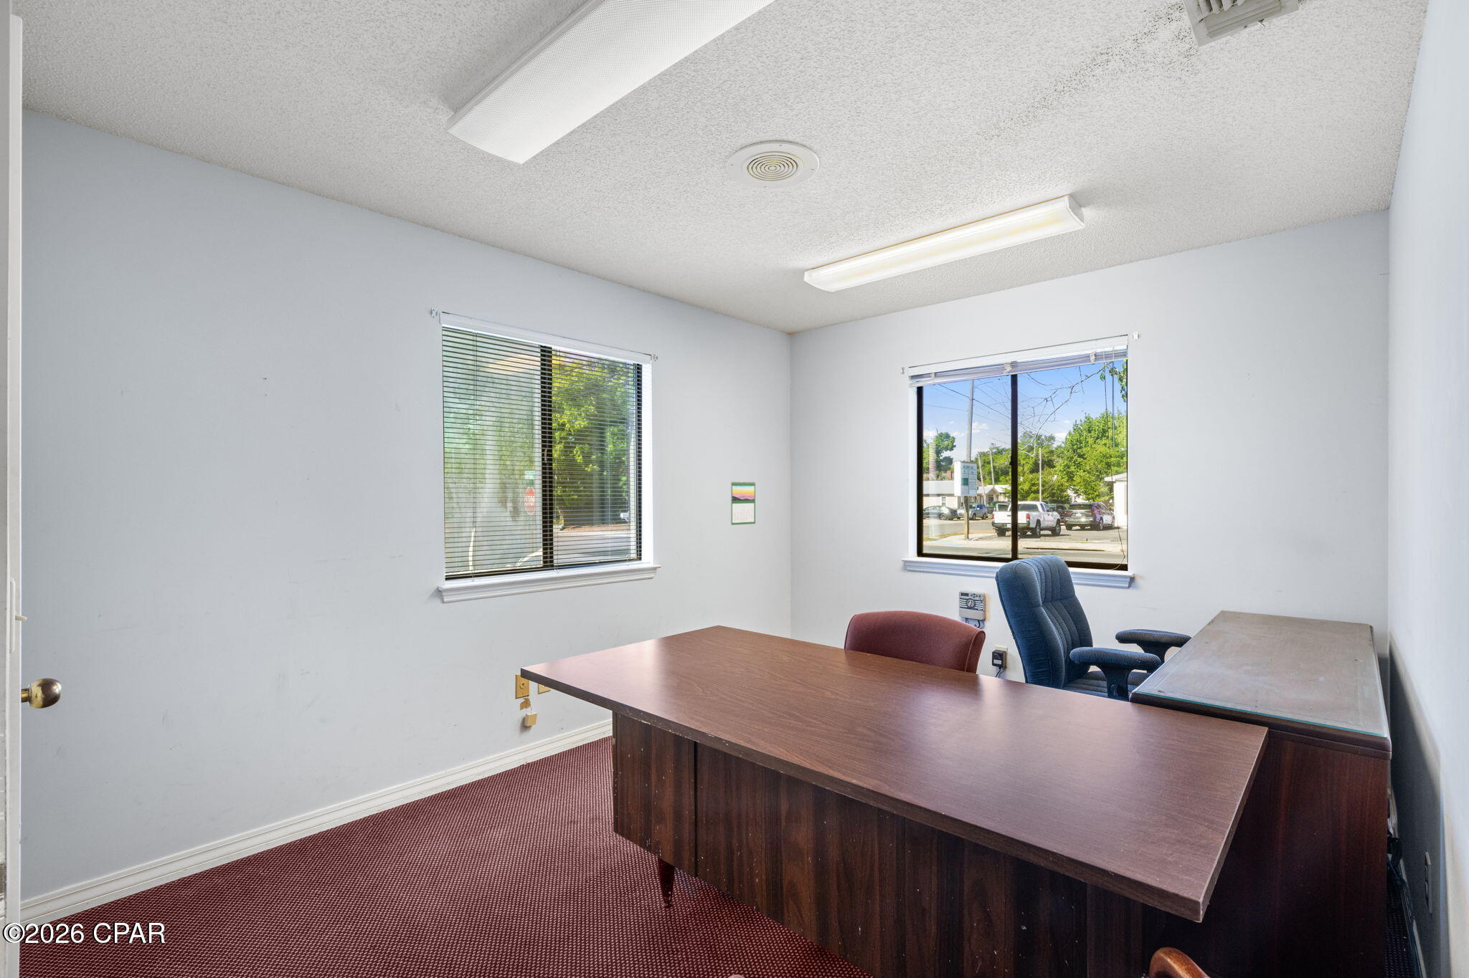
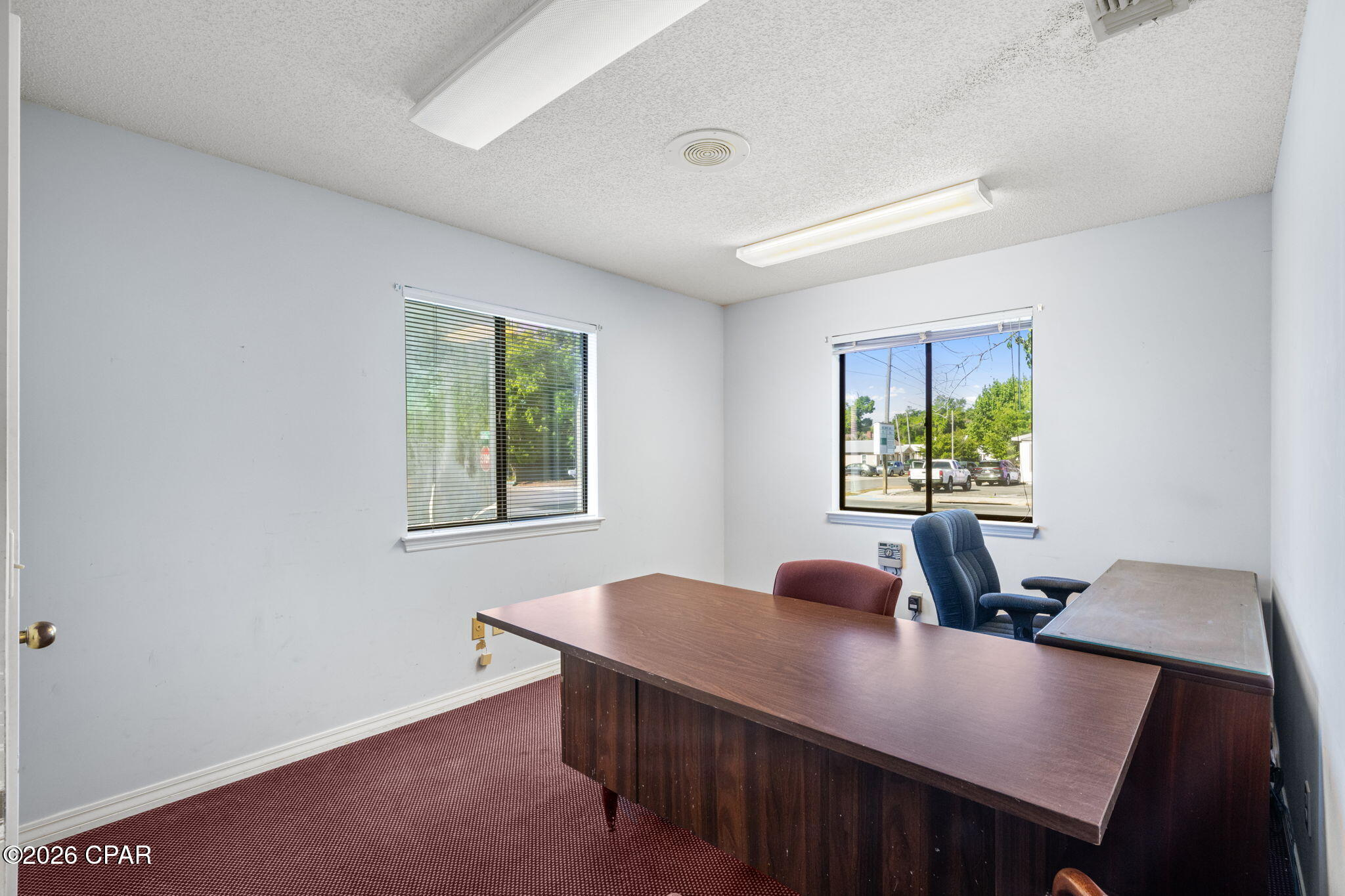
- calendar [730,479,756,526]
